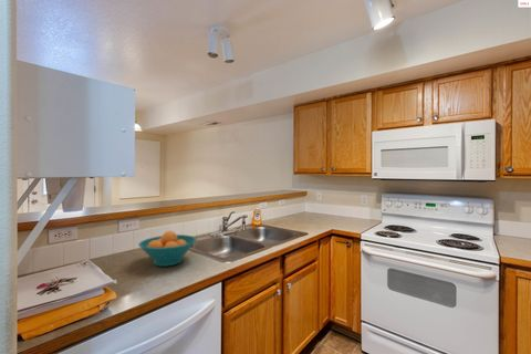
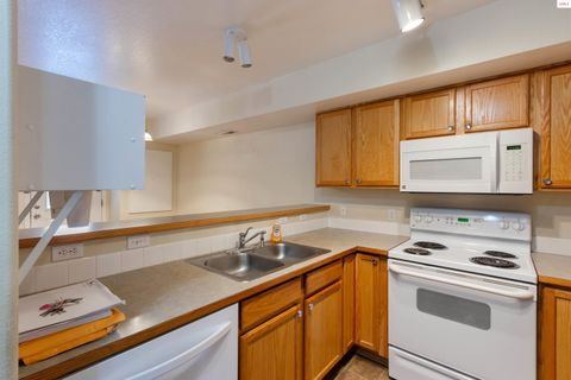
- fruit bowl [137,230,198,268]
